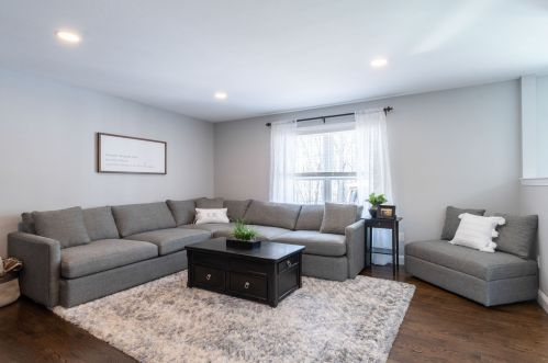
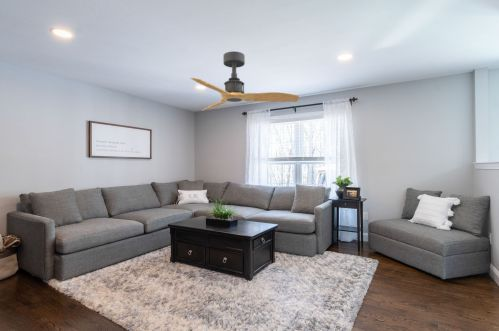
+ ceiling fan [190,50,300,111]
